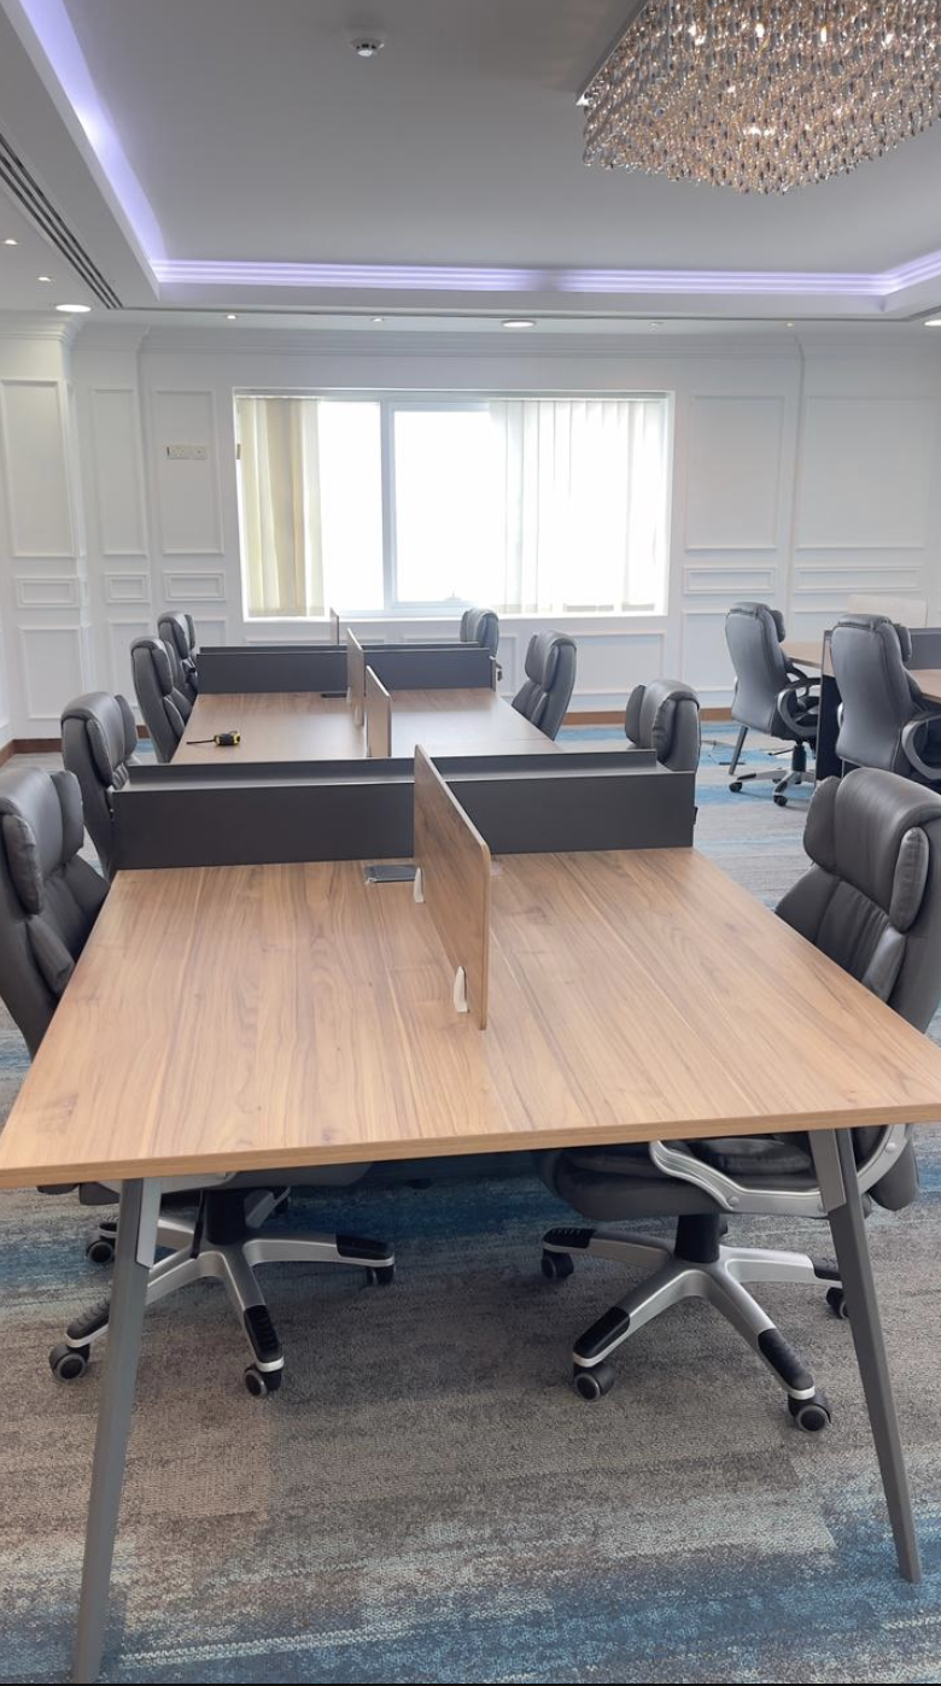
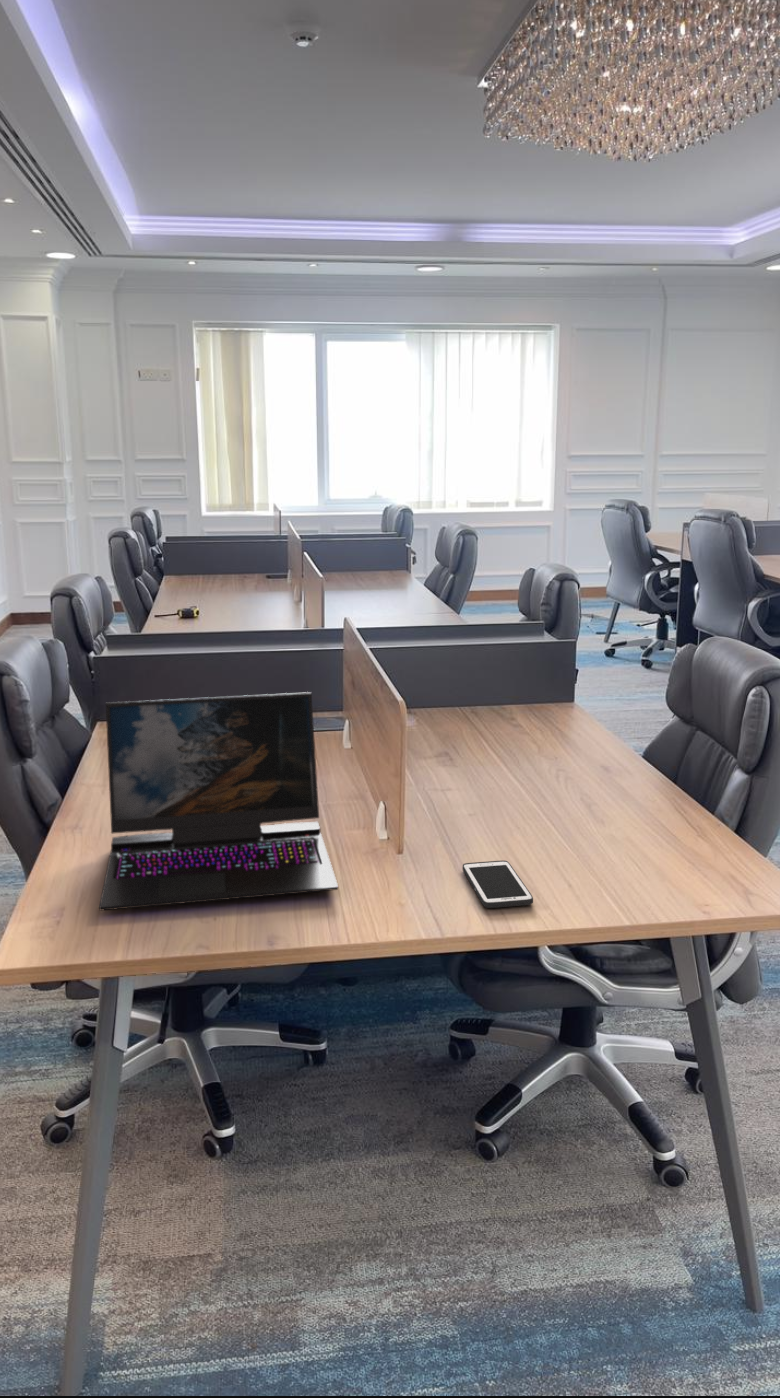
+ laptop [98,691,339,912]
+ cell phone [462,860,534,909]
